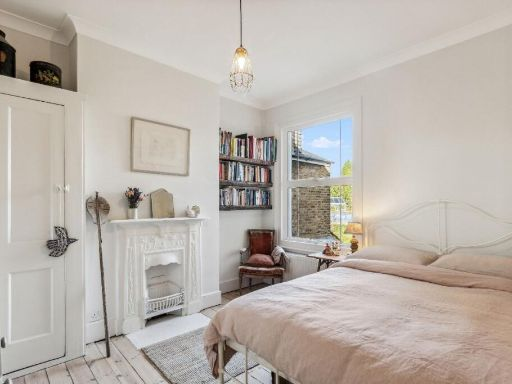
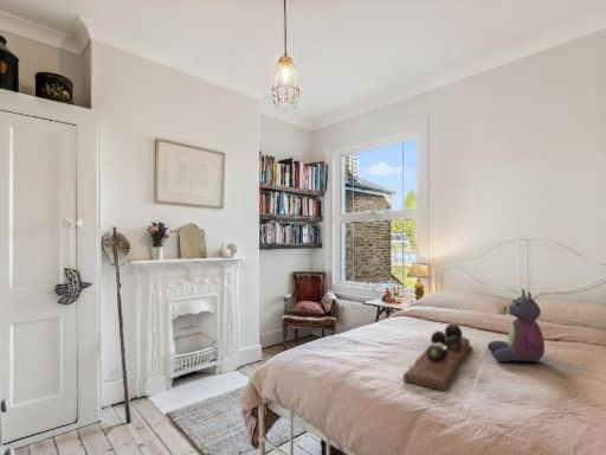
+ decorative tray [402,322,471,392]
+ stuffed bear [486,288,546,363]
